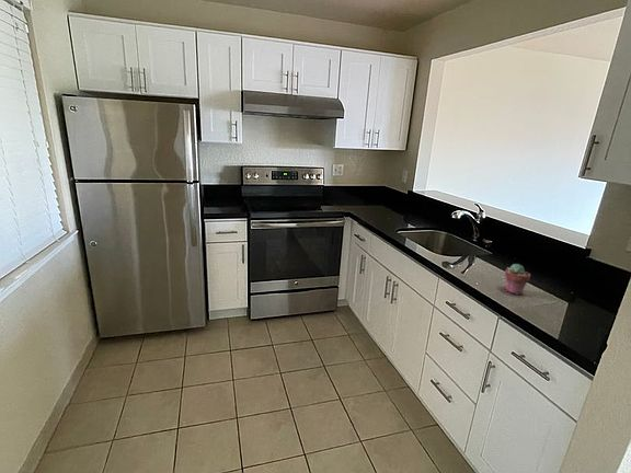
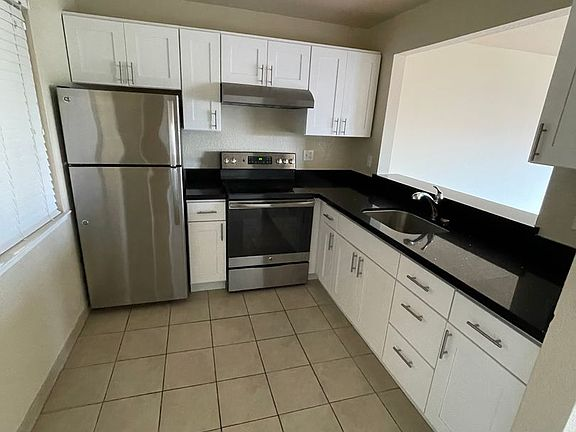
- potted succulent [504,263,531,296]
